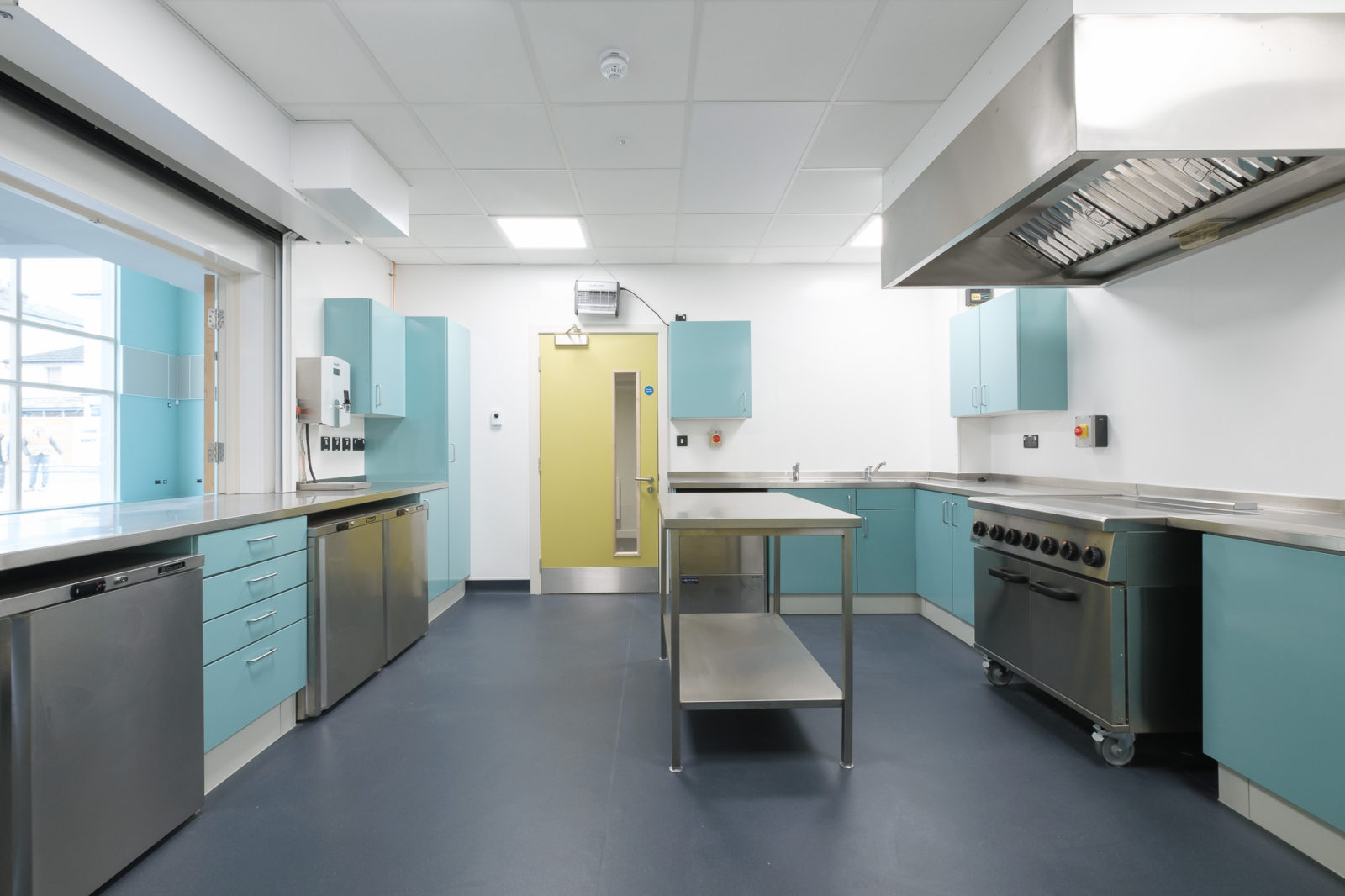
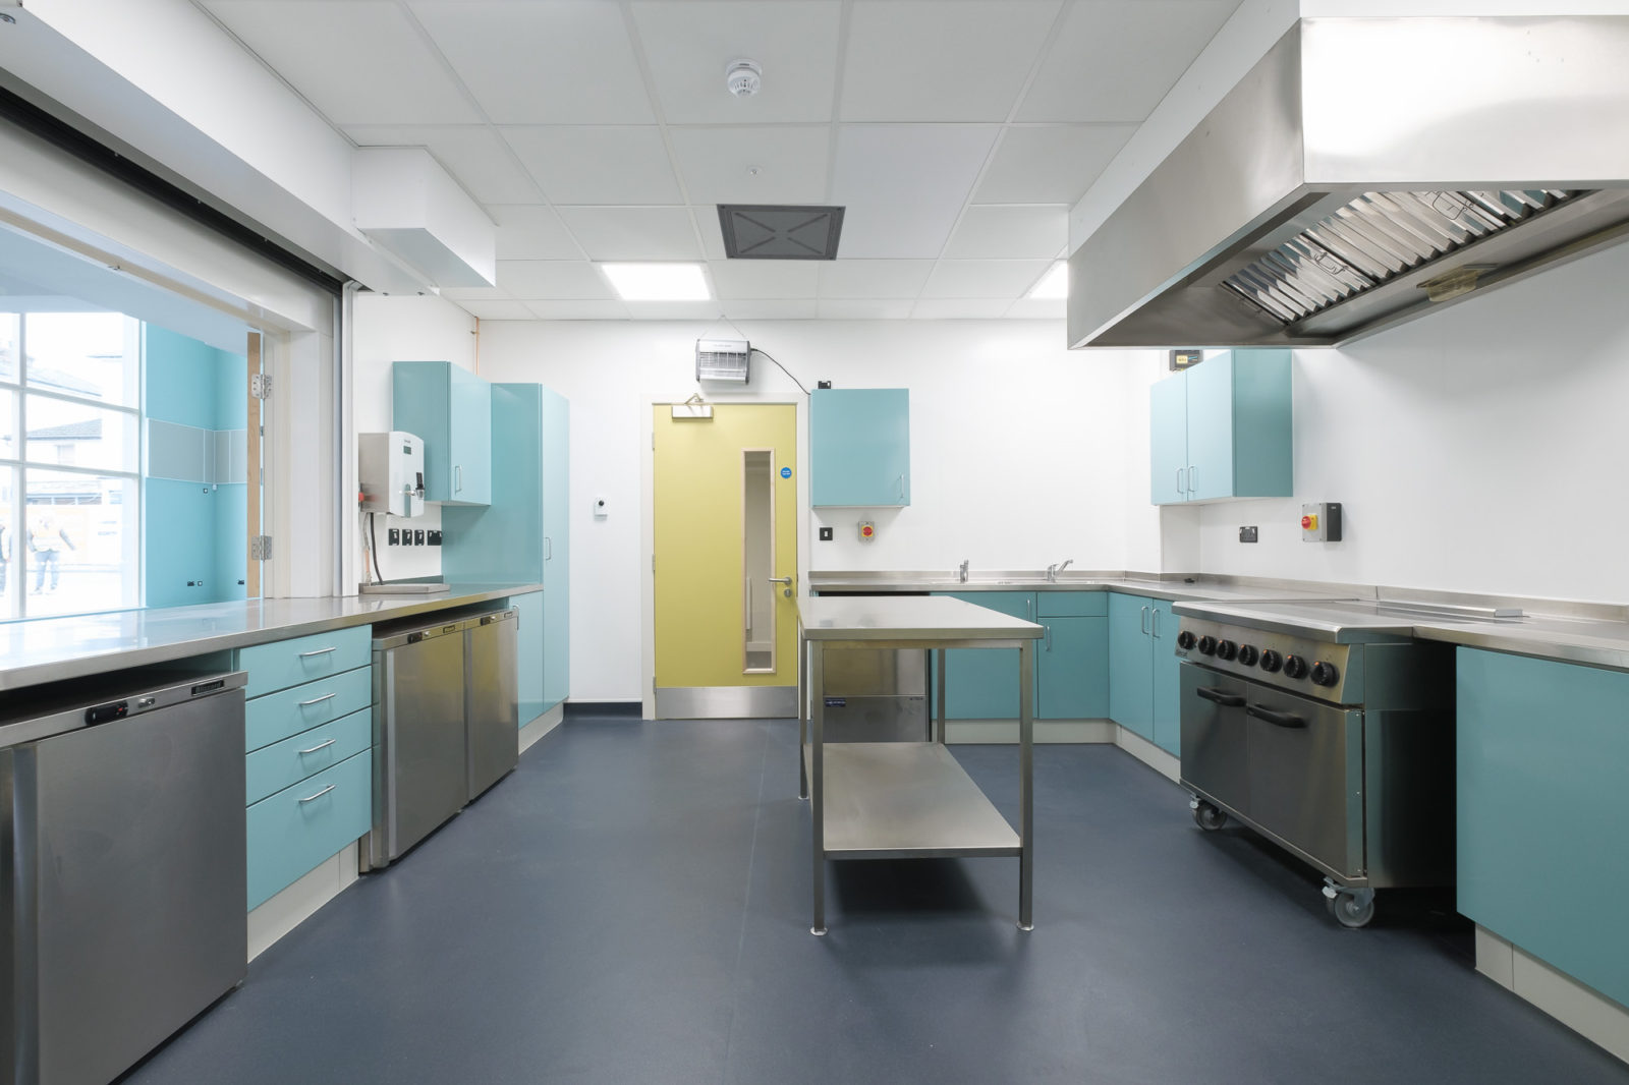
+ ceiling vent [715,202,847,262]
